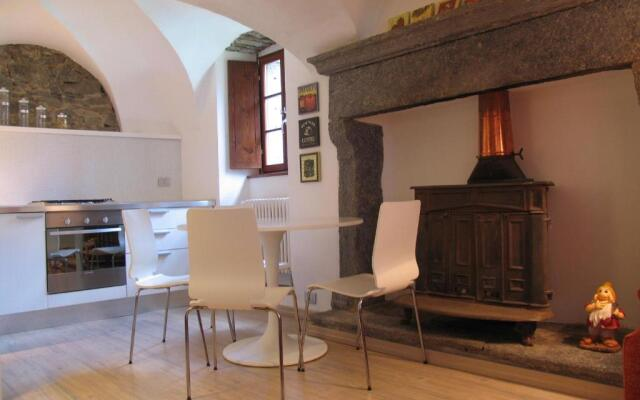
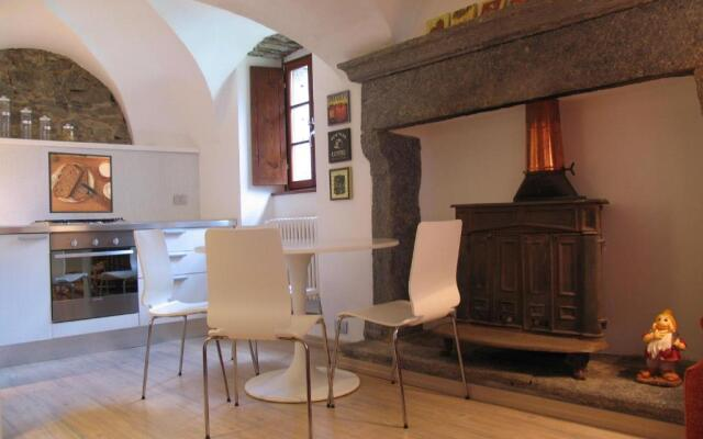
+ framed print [47,150,114,214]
